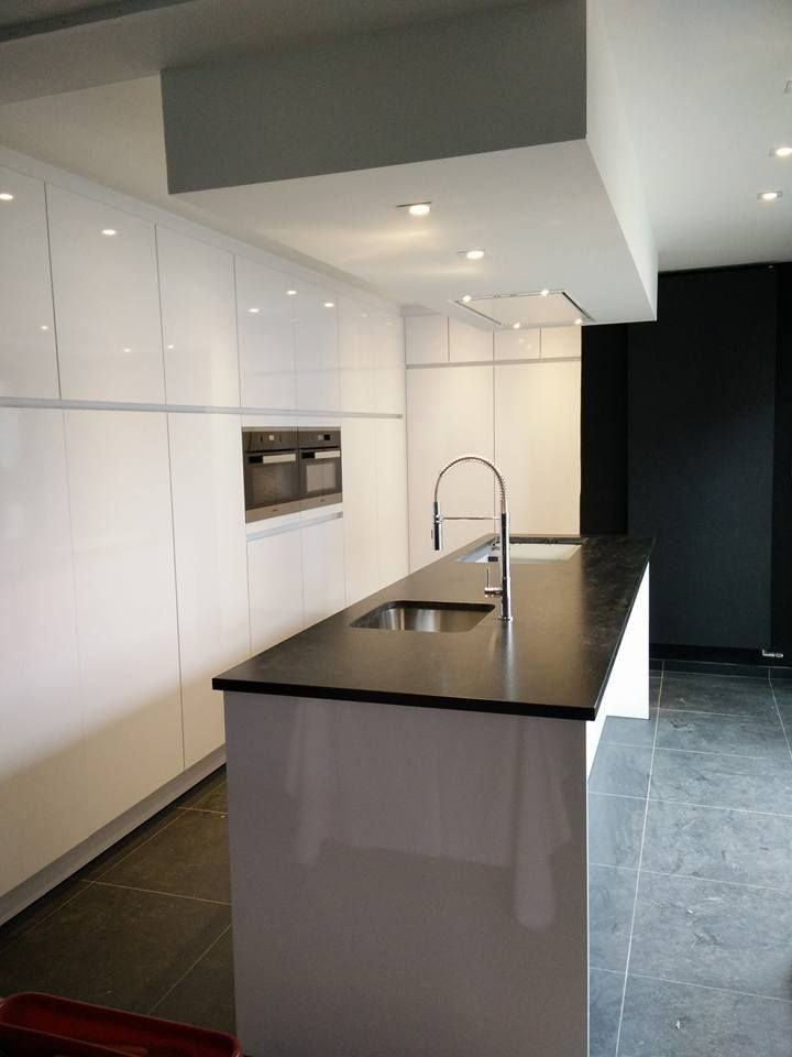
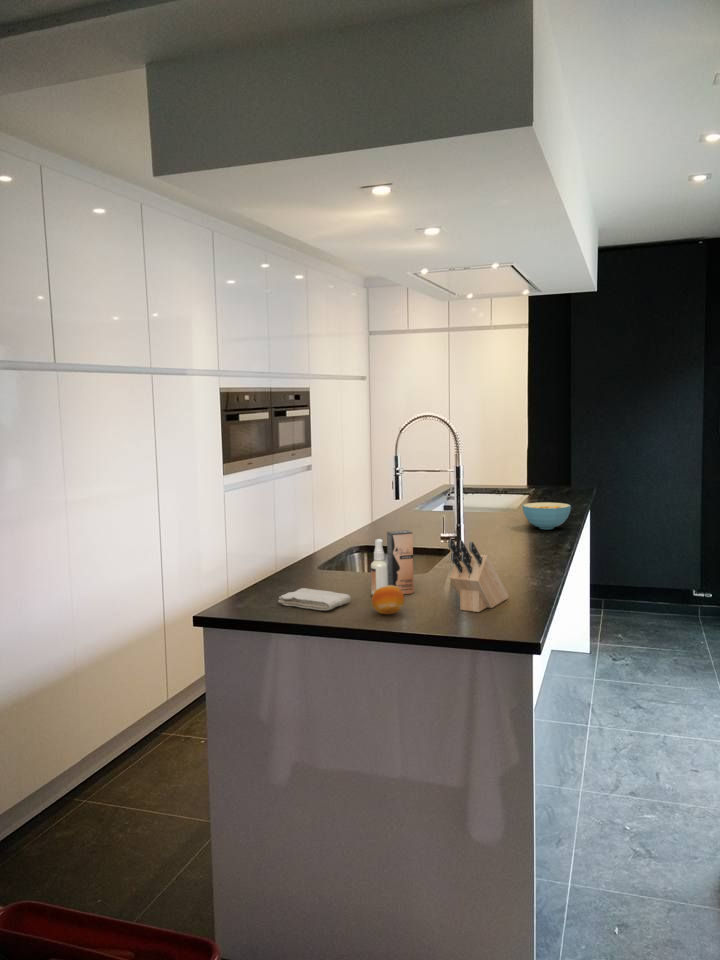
+ spray bottle [370,529,415,595]
+ cereal bowl [521,501,572,530]
+ fruit [371,585,405,615]
+ washcloth [277,587,352,612]
+ knife block [447,538,510,613]
